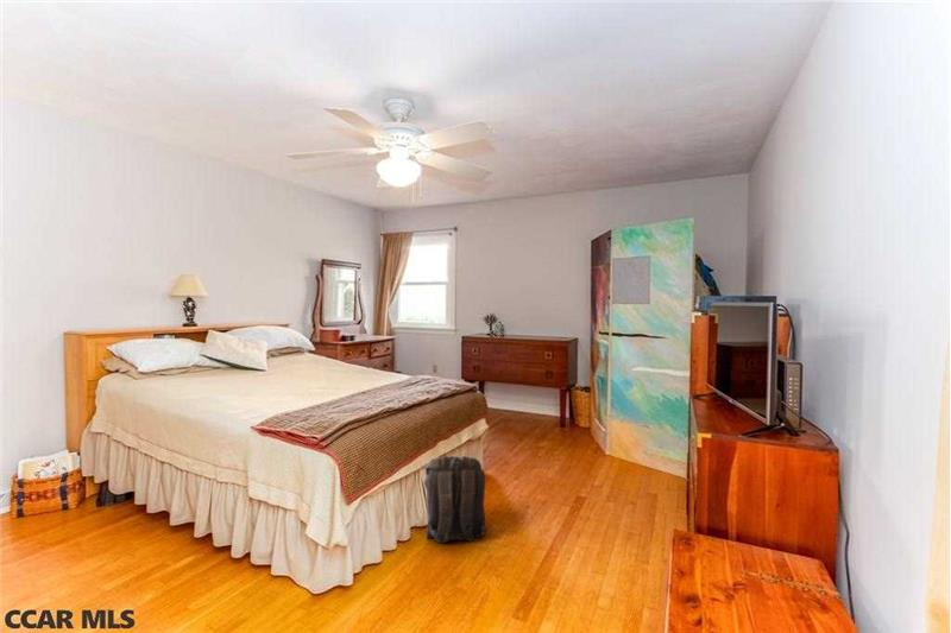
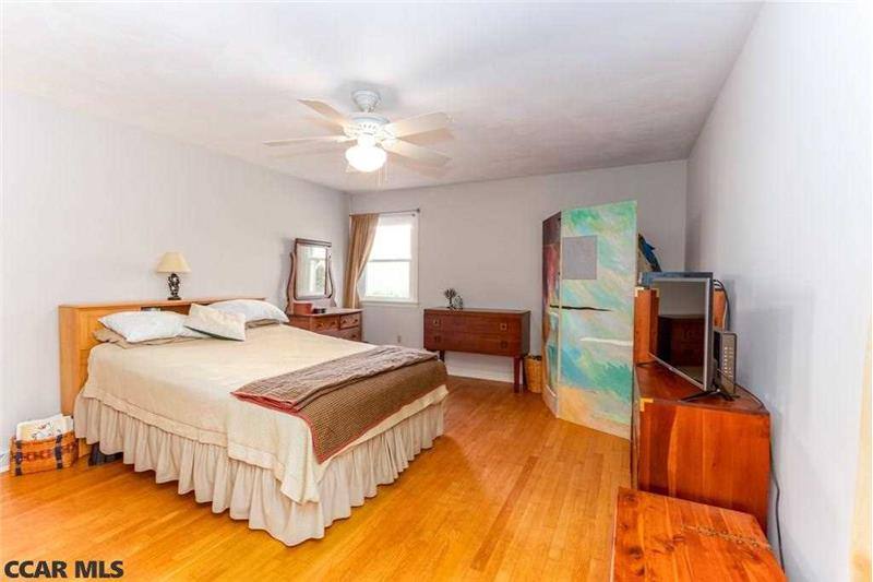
- backpack [423,455,487,544]
